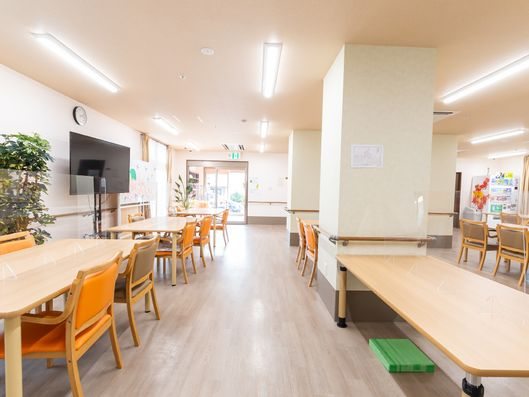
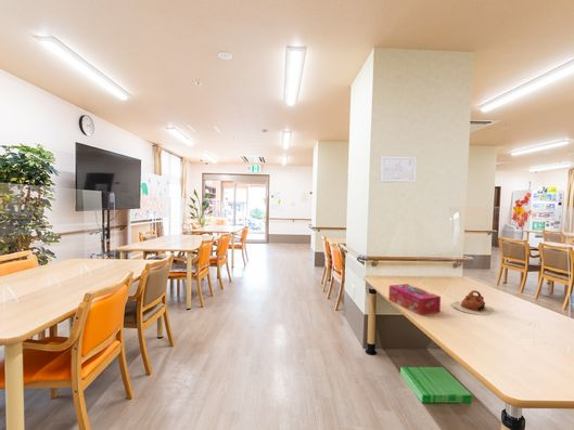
+ tissue box [387,283,442,316]
+ teapot [450,289,495,316]
